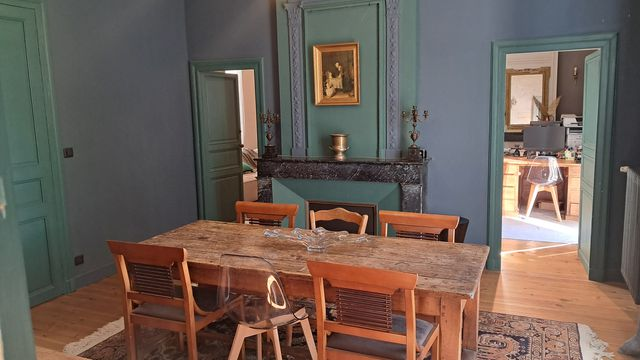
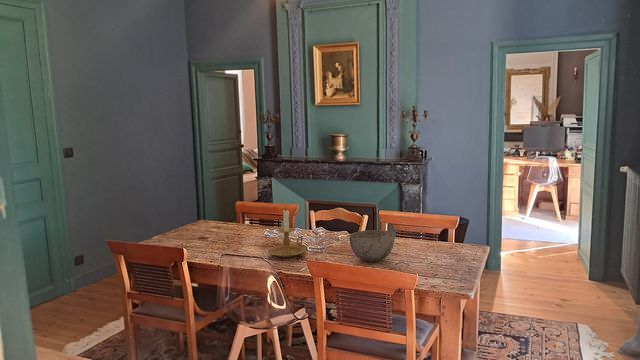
+ candle holder [267,208,307,258]
+ bowl [349,229,396,263]
